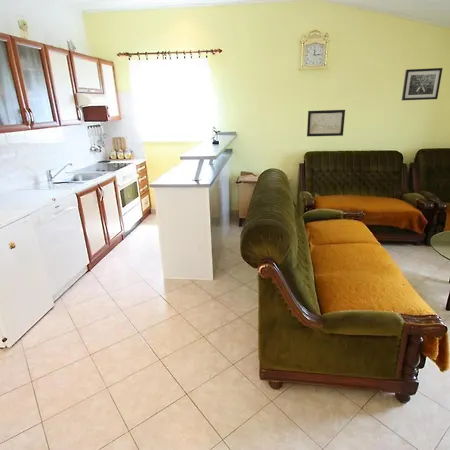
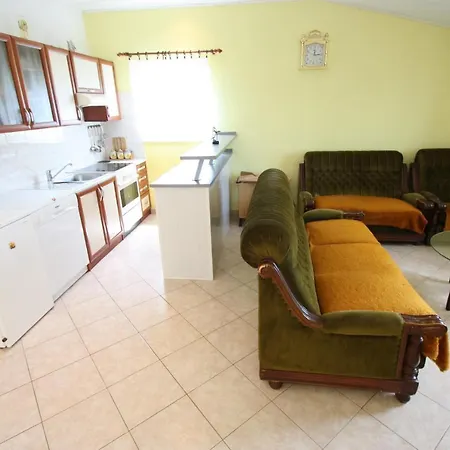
- wall art [401,67,444,101]
- wall art [306,109,346,137]
